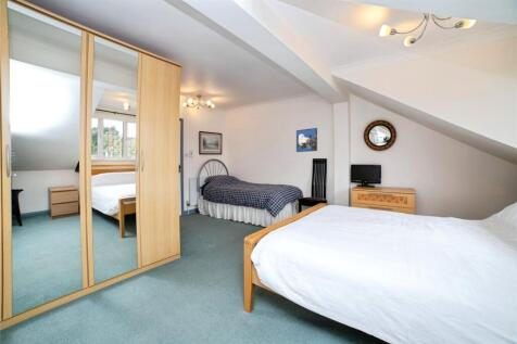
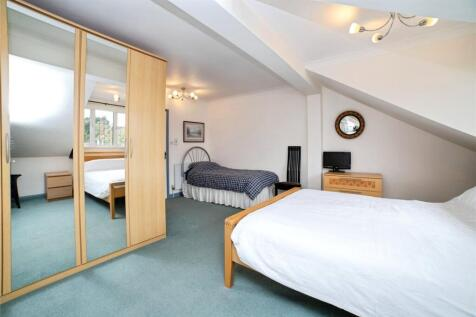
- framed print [295,127,318,153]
